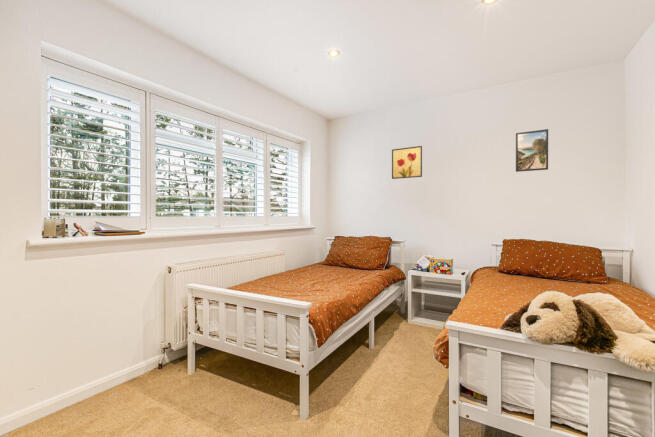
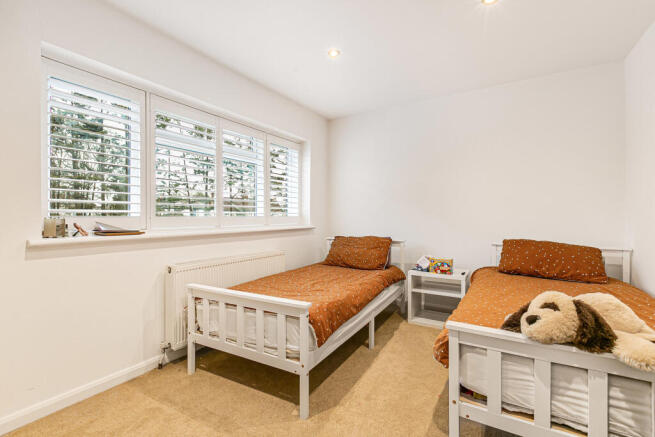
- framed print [515,128,549,173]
- wall art [391,145,423,180]
